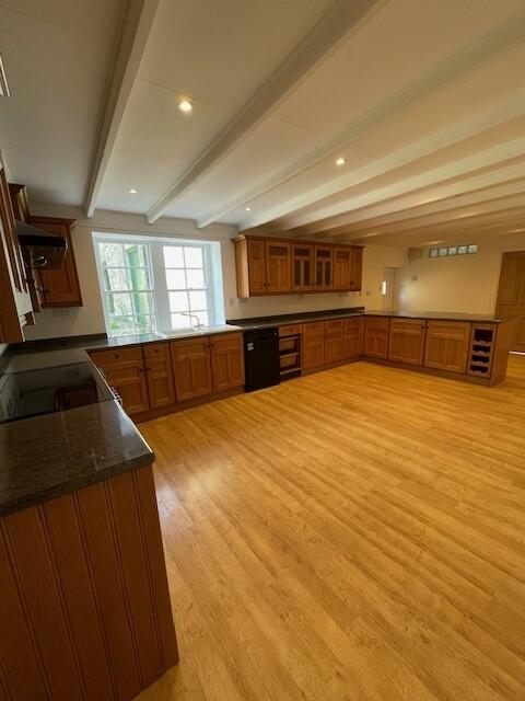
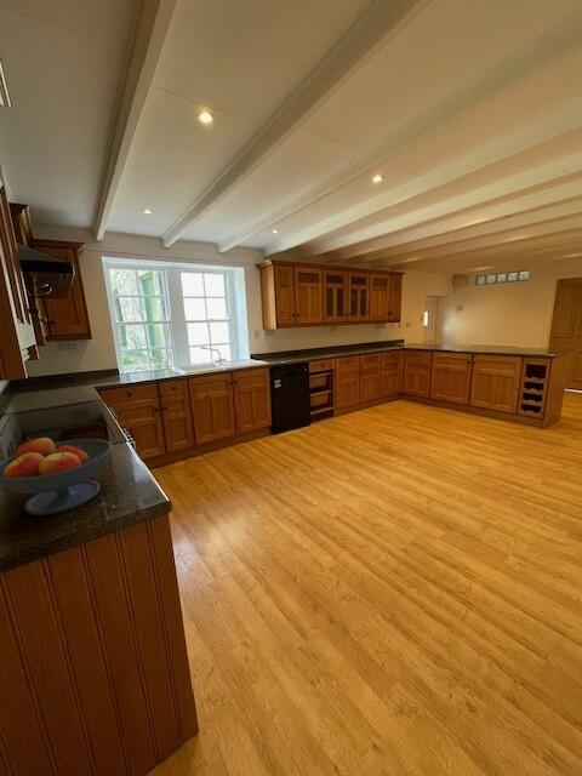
+ fruit bowl [0,436,114,517]
